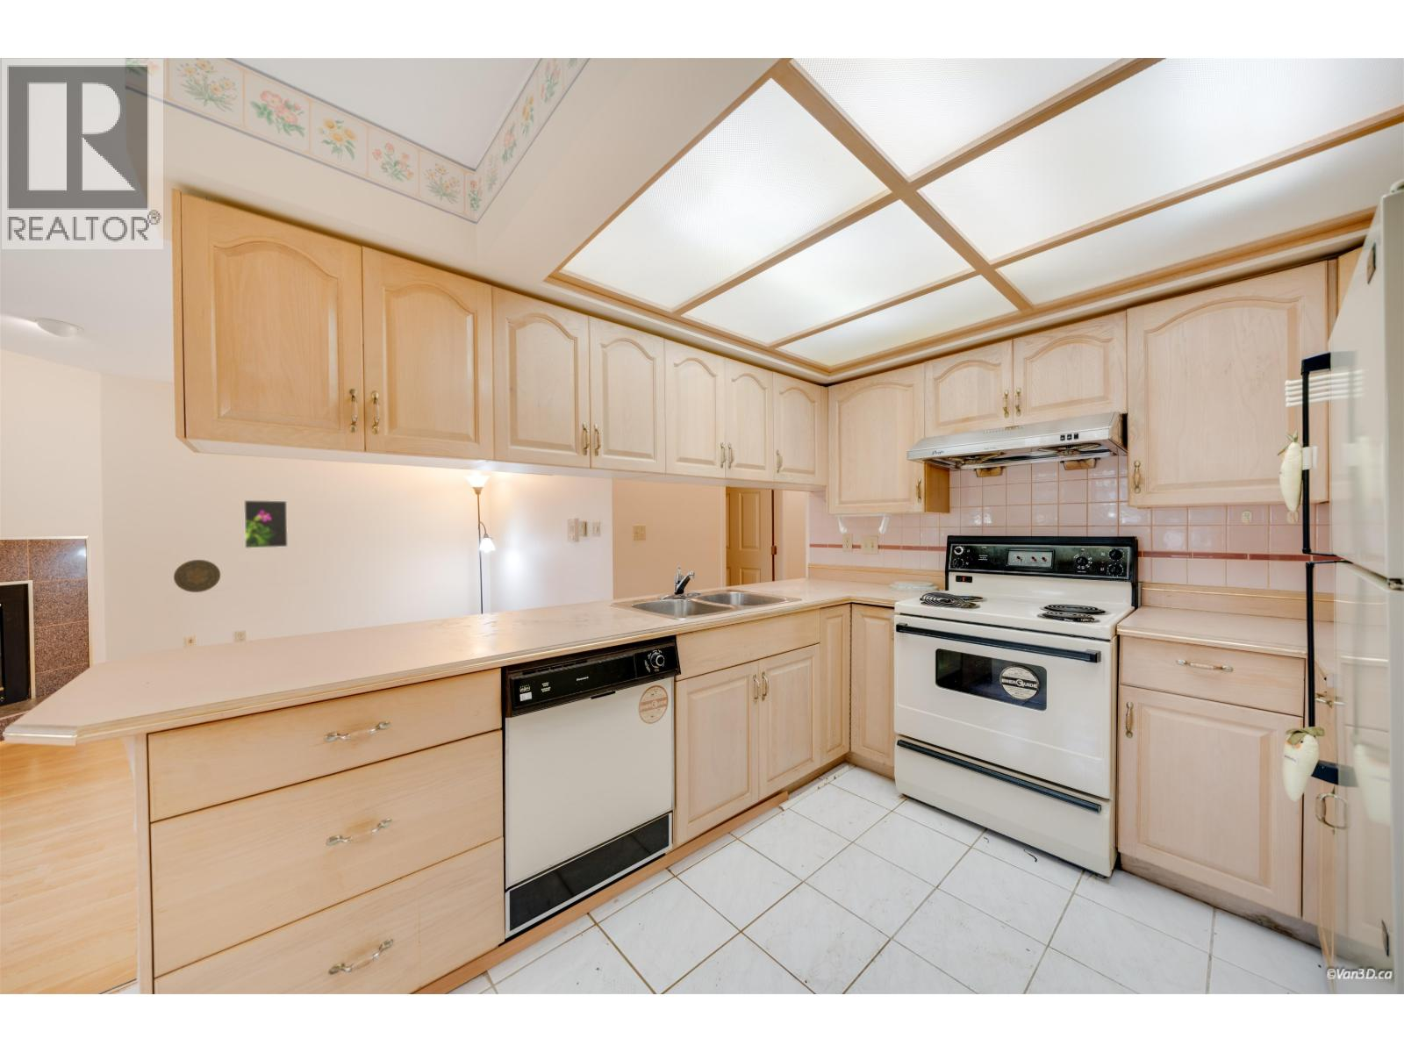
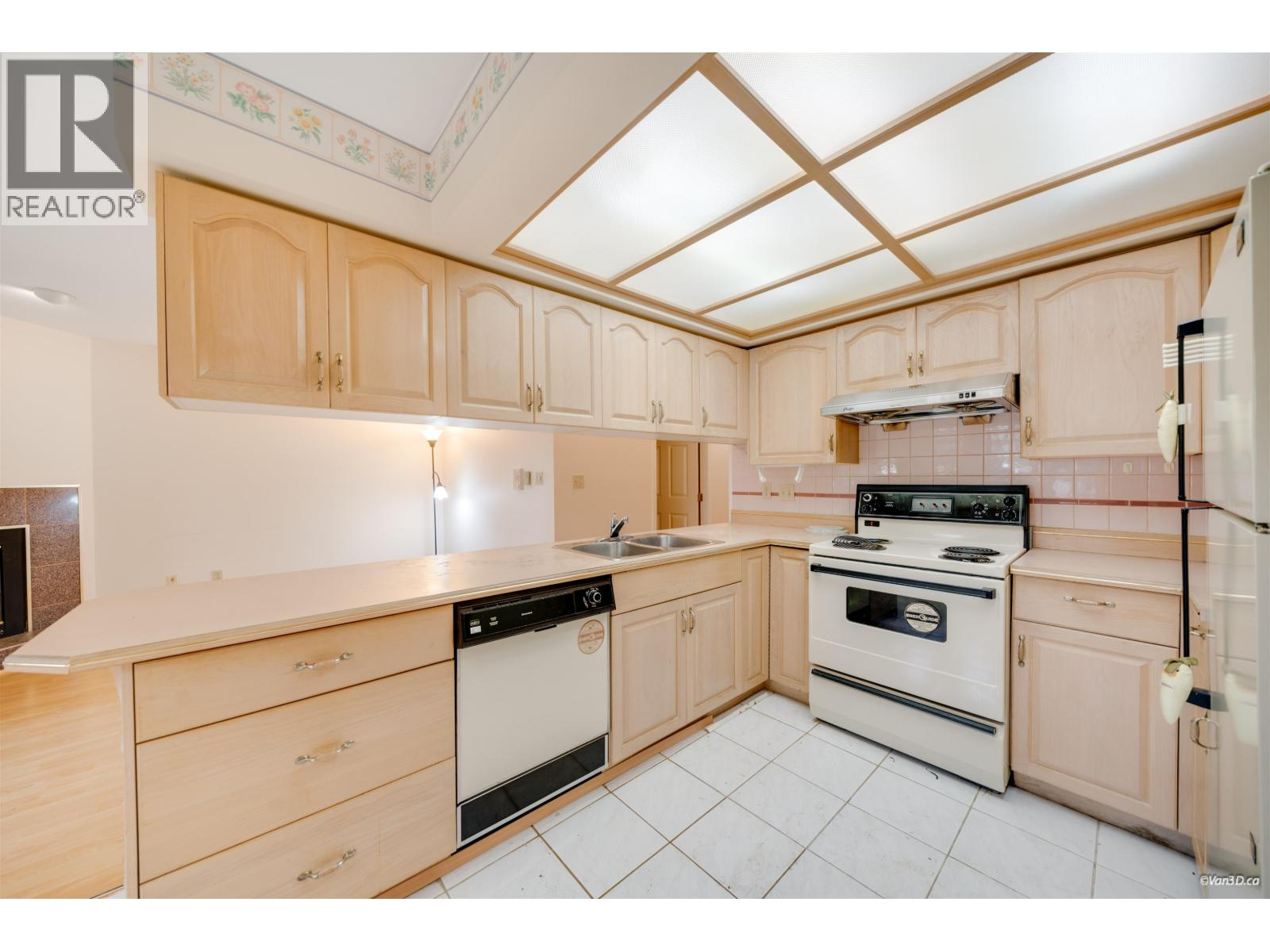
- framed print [243,499,289,550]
- decorative plate [172,559,221,593]
